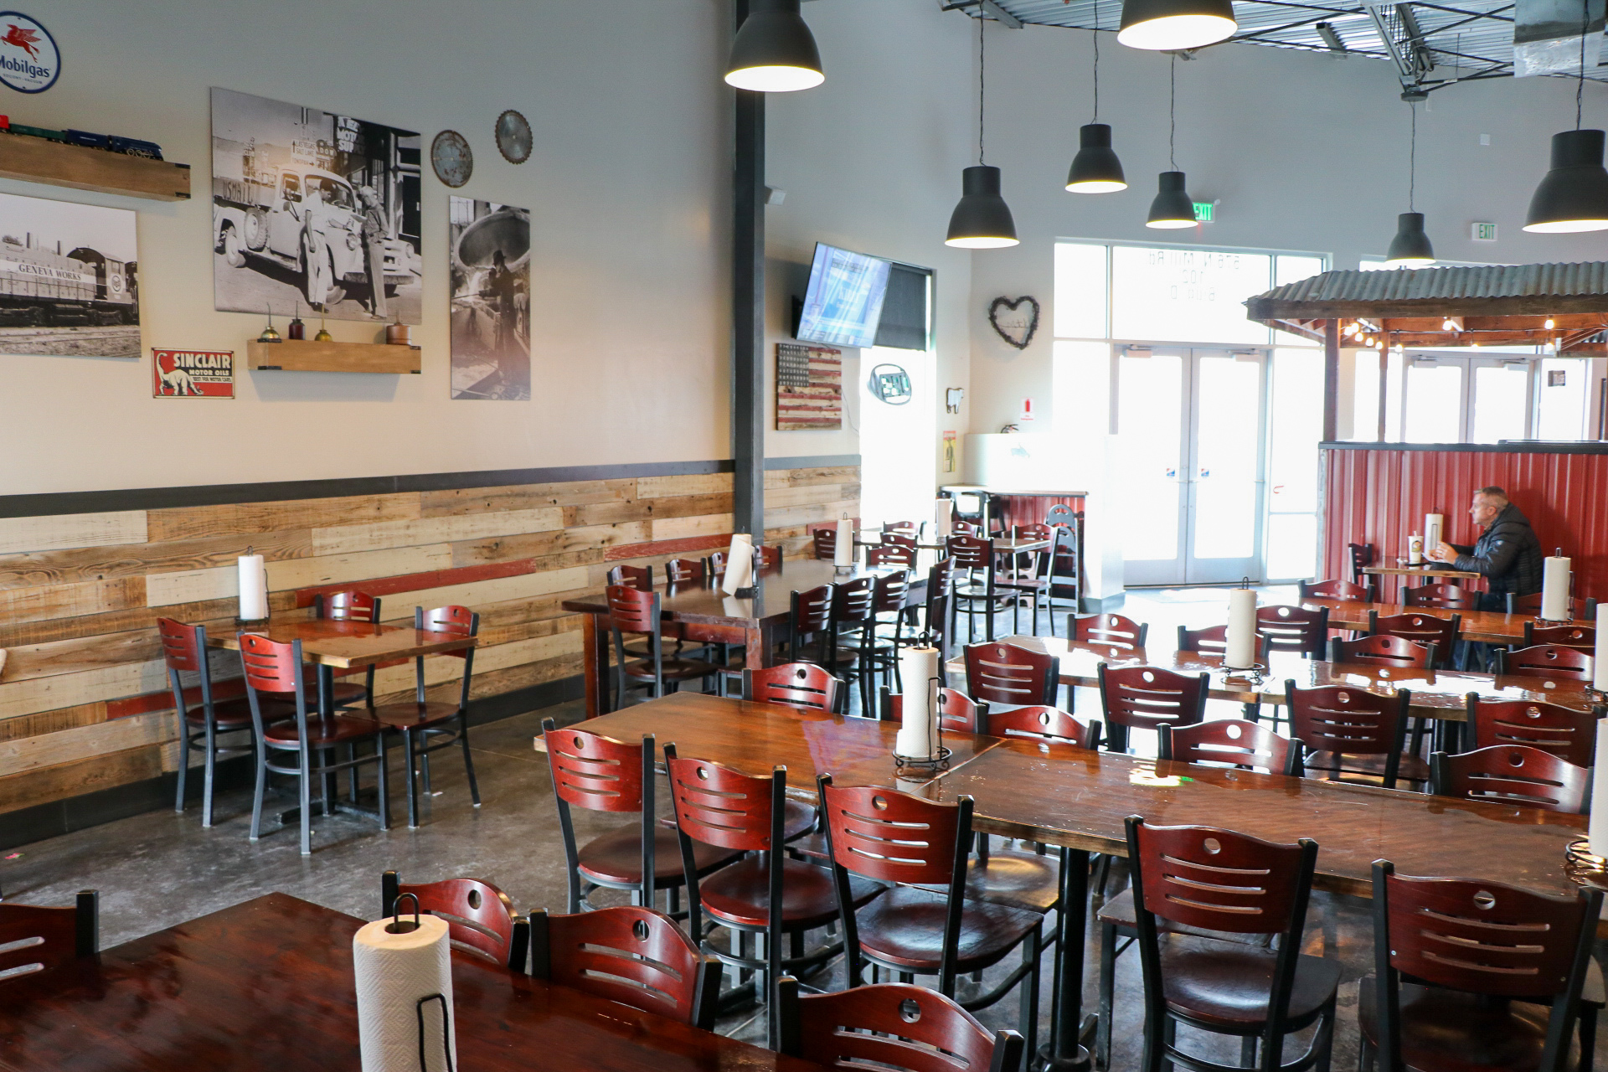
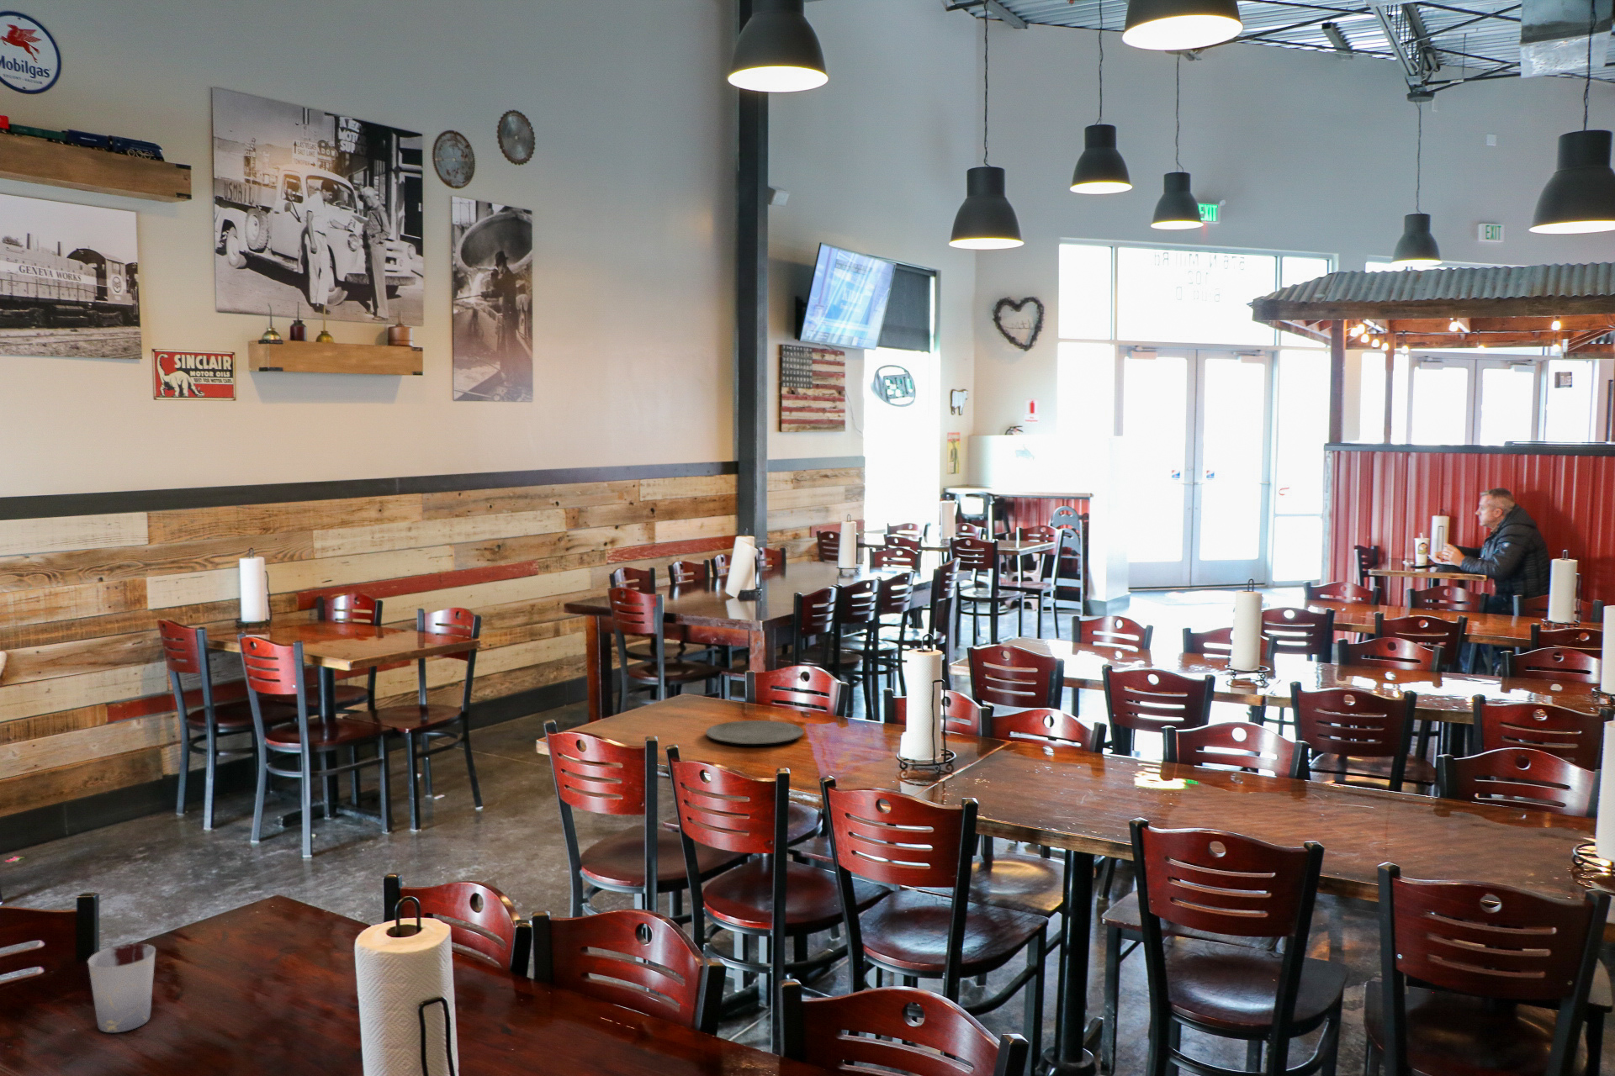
+ cup [87,943,156,1033]
+ plate [705,719,804,745]
